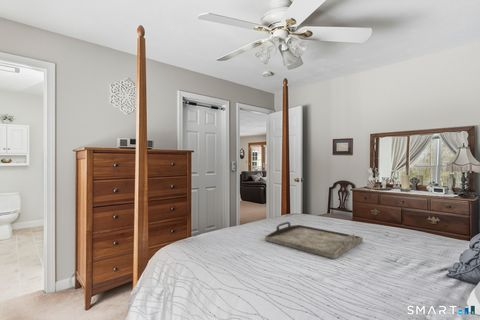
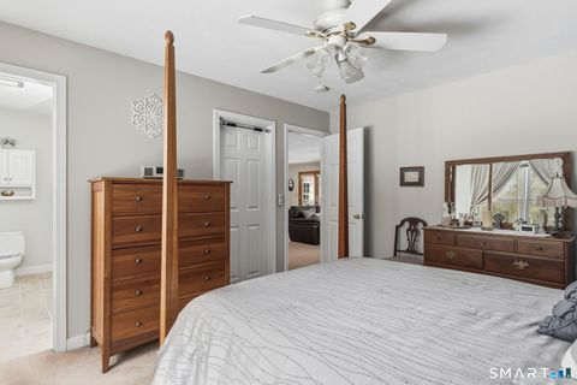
- serving tray [264,221,364,260]
